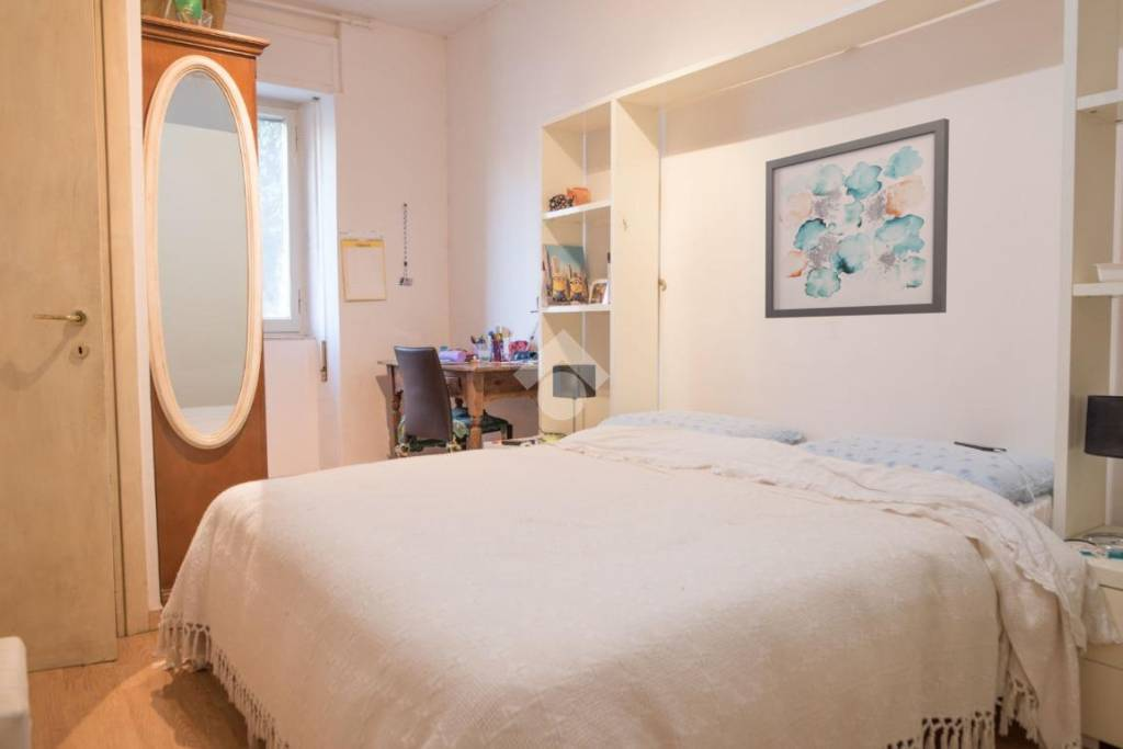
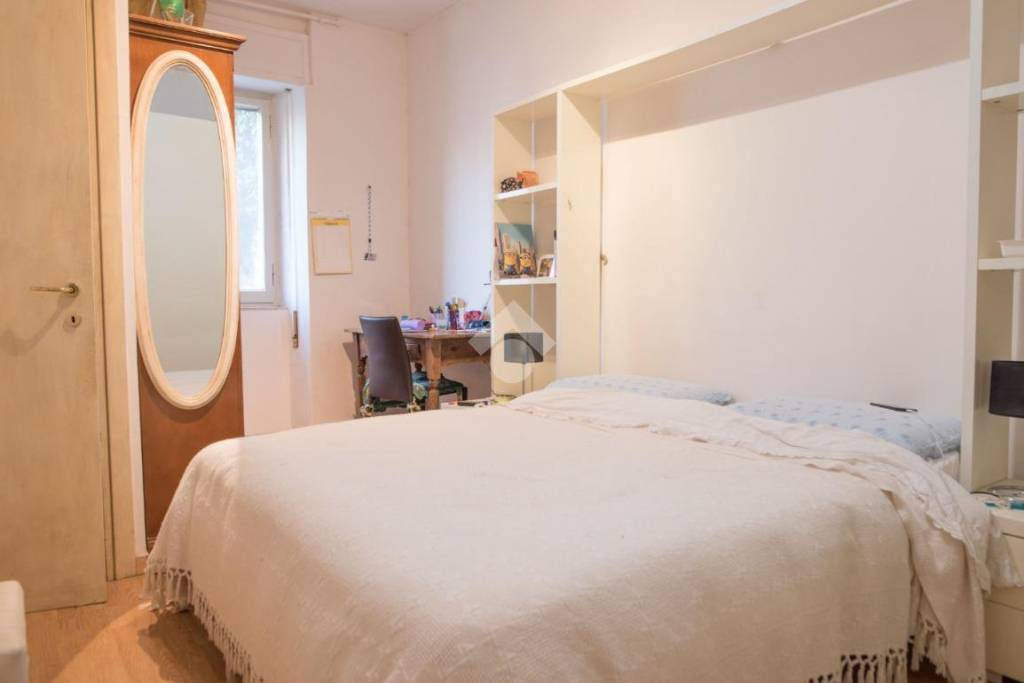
- wall art [764,117,951,319]
